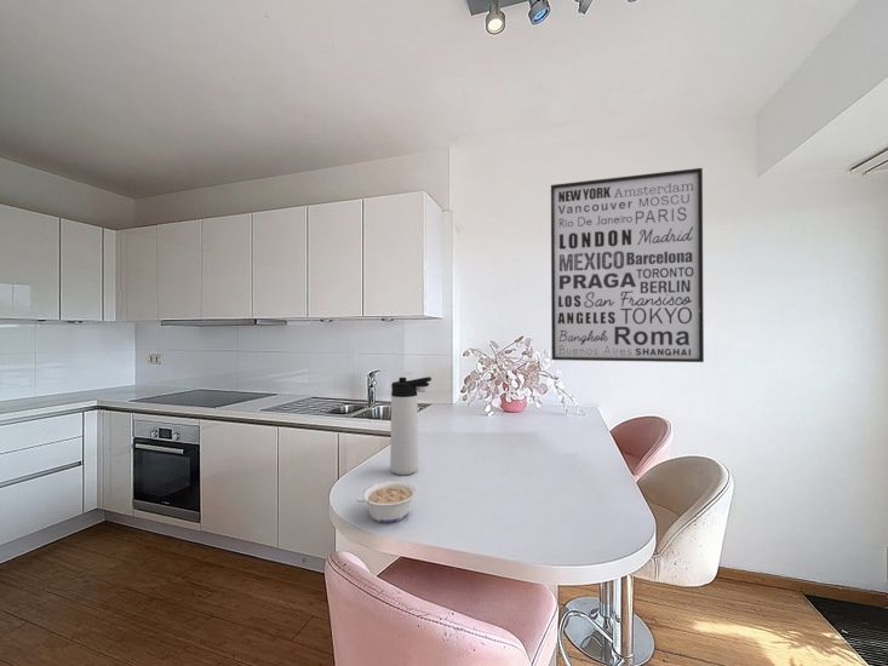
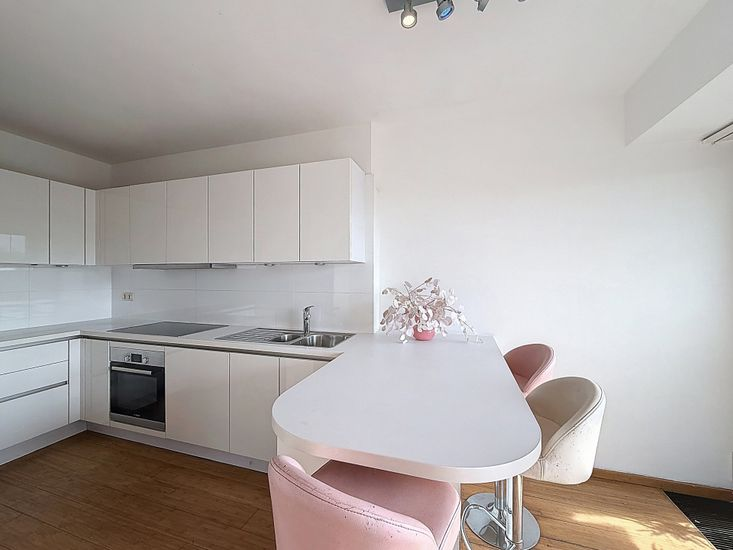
- thermos bottle [389,375,432,476]
- wall art [550,167,705,363]
- legume [355,480,418,524]
